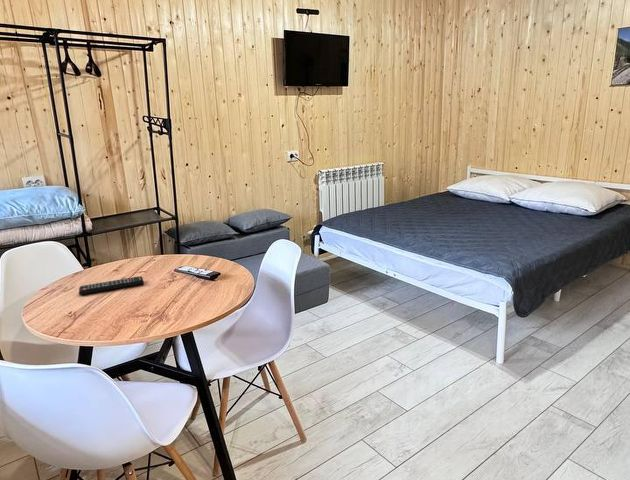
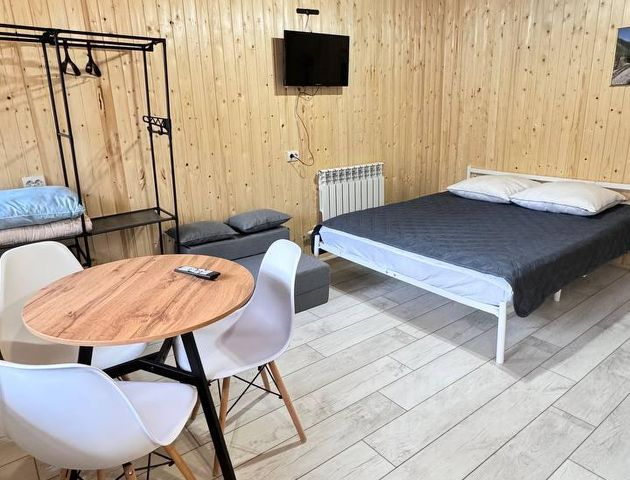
- remote control [78,275,145,296]
